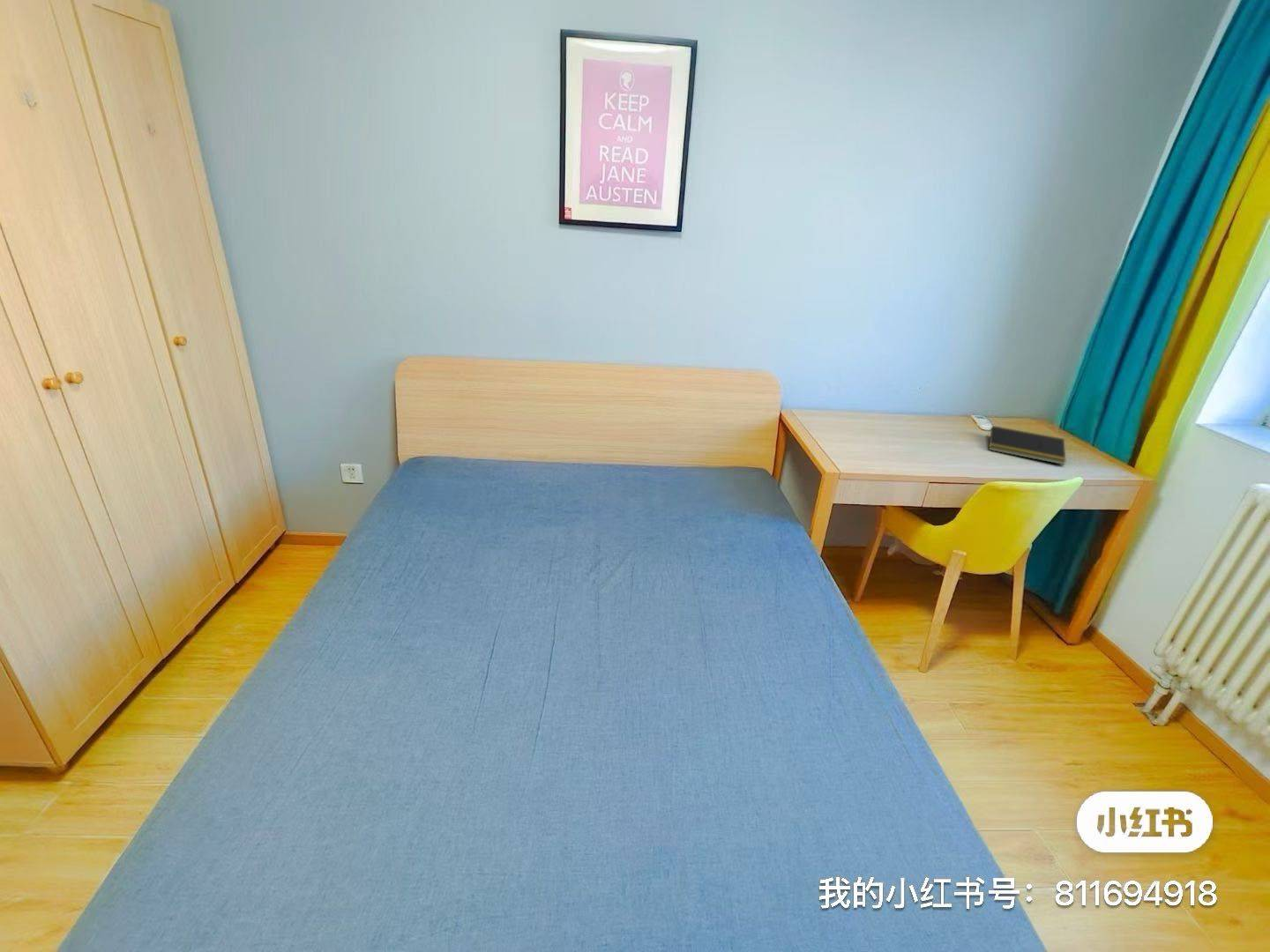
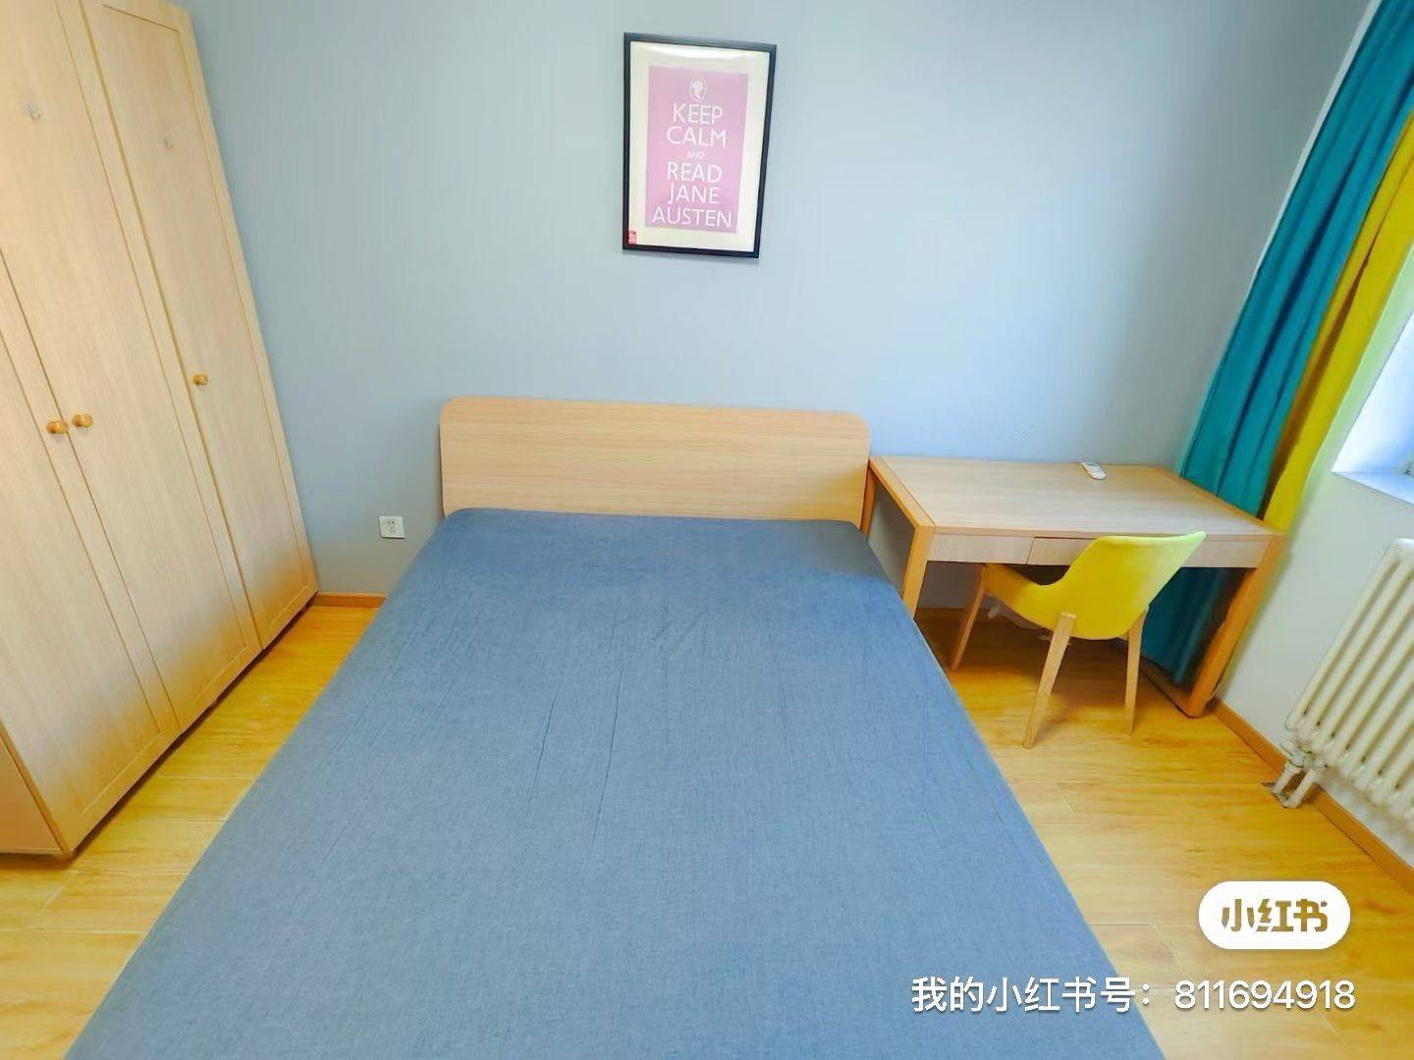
- notepad [986,425,1067,465]
